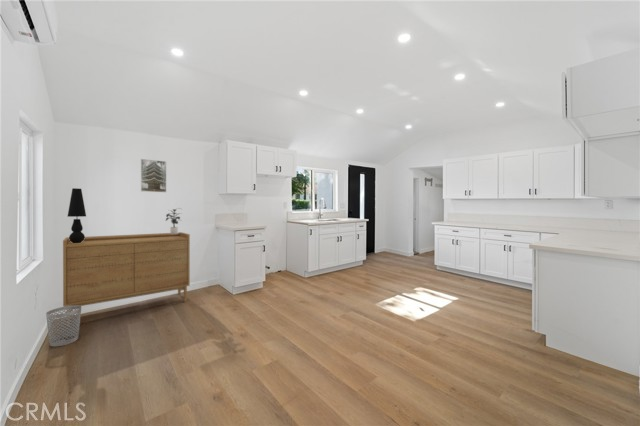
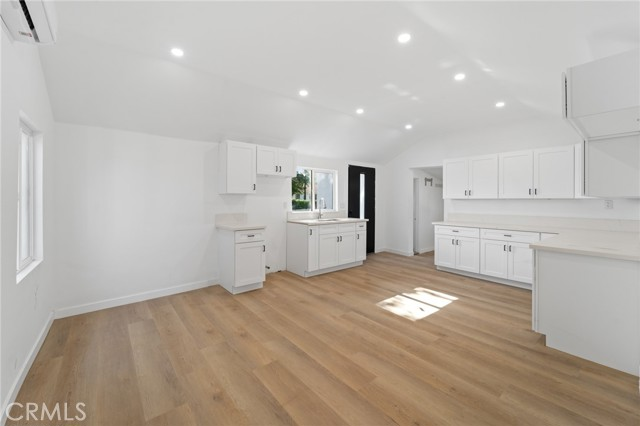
- potted plant [165,207,184,234]
- sideboard [62,231,191,325]
- wastebasket [45,306,82,347]
- table lamp [67,187,87,243]
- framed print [140,158,167,193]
